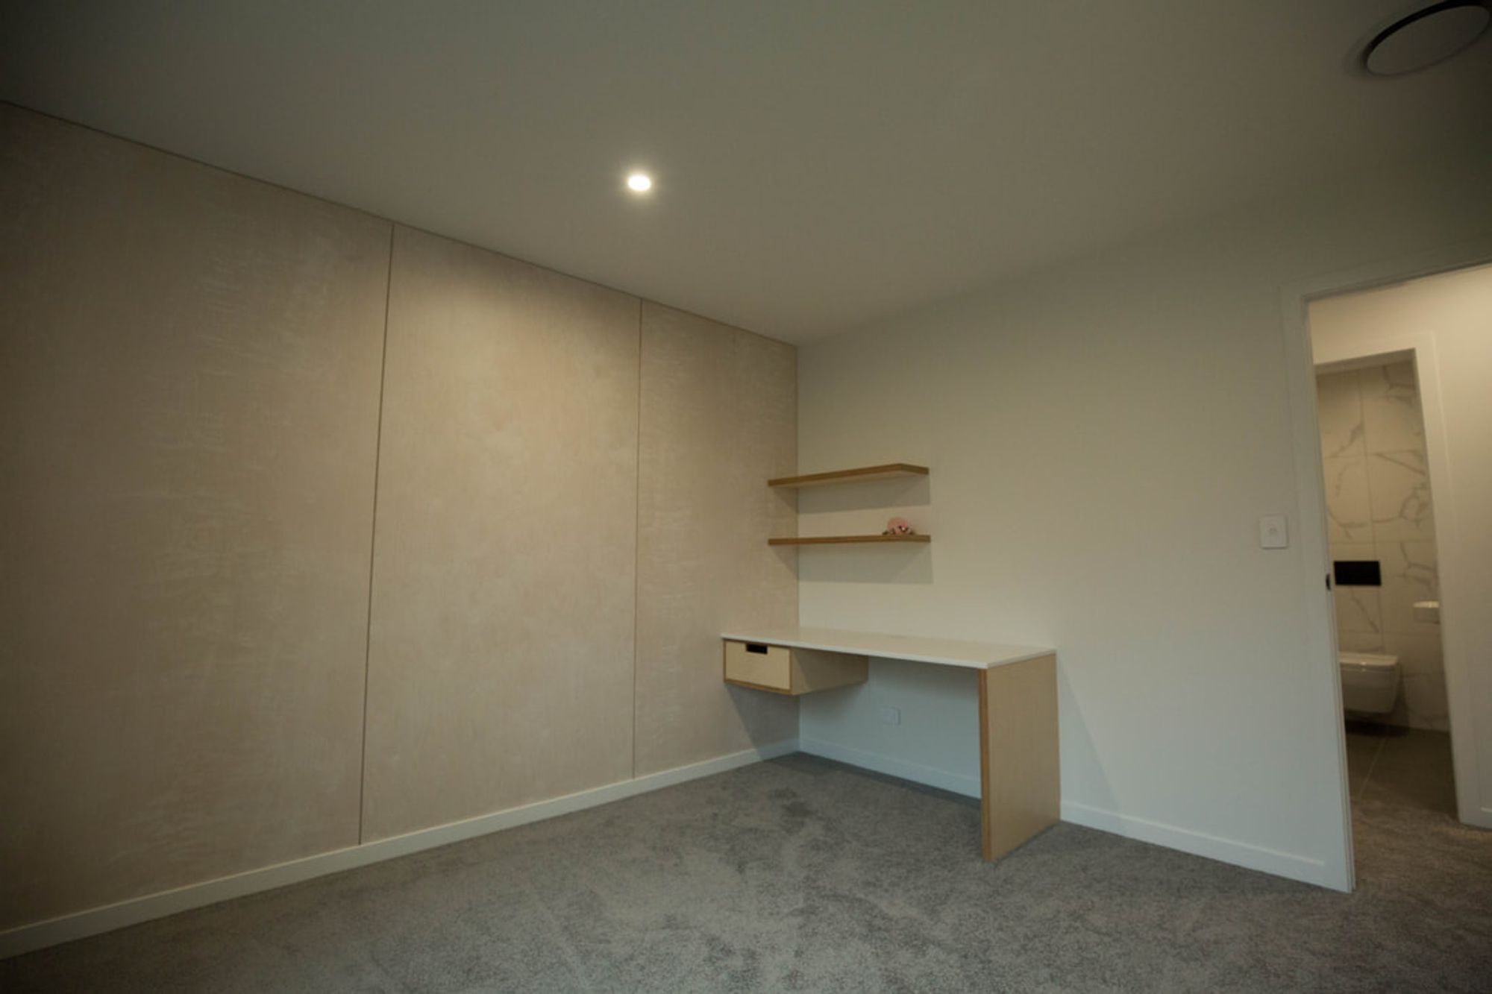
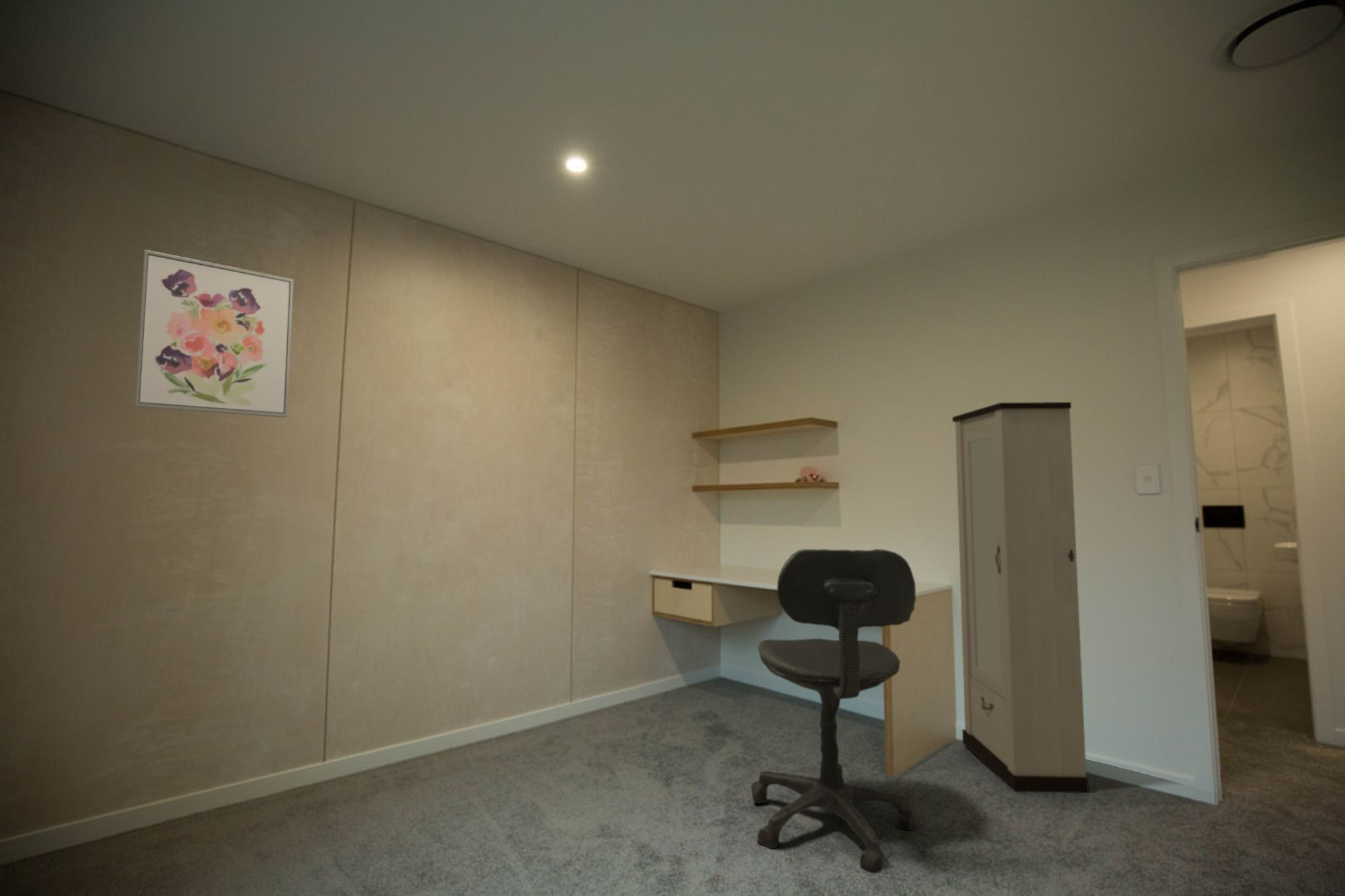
+ wall art [134,249,295,418]
+ office chair [751,548,917,874]
+ cabinet [952,401,1089,794]
